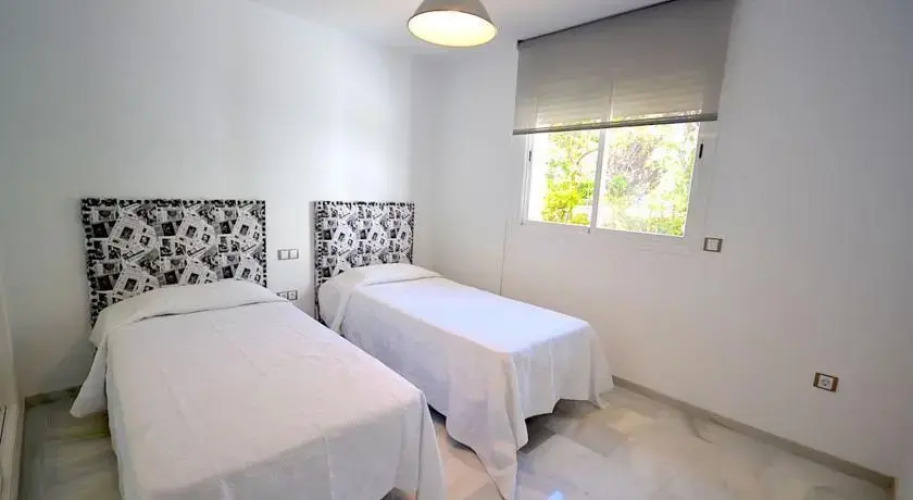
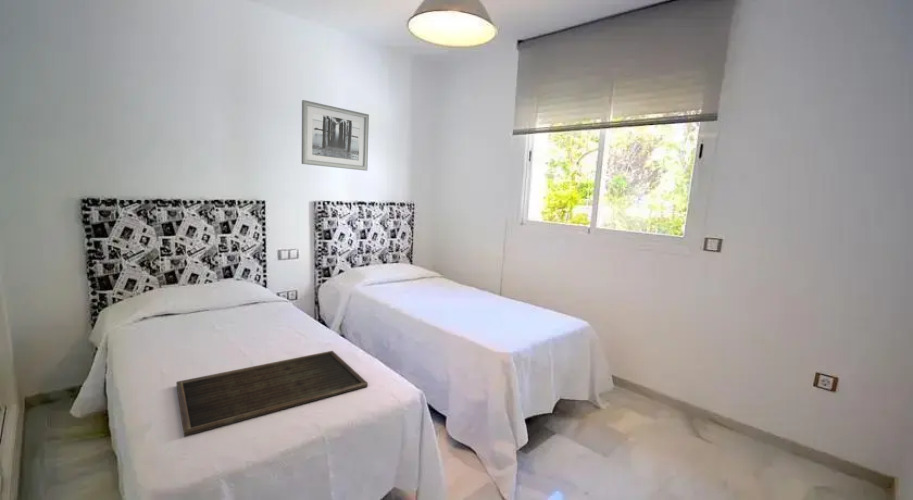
+ tray [175,350,369,437]
+ wall art [301,99,370,172]
